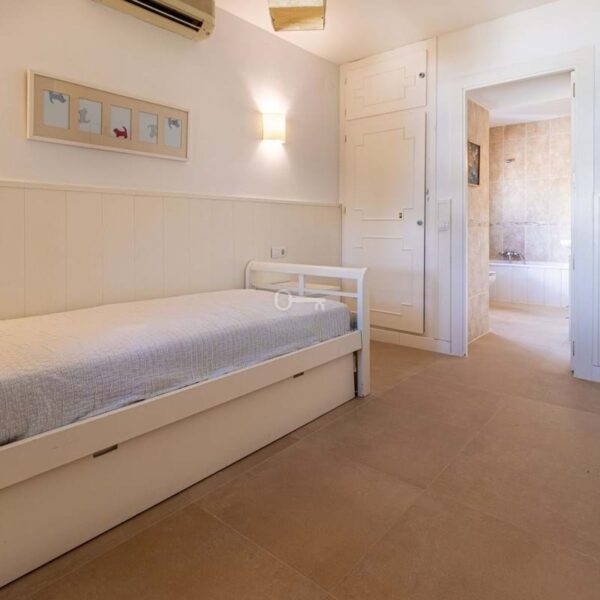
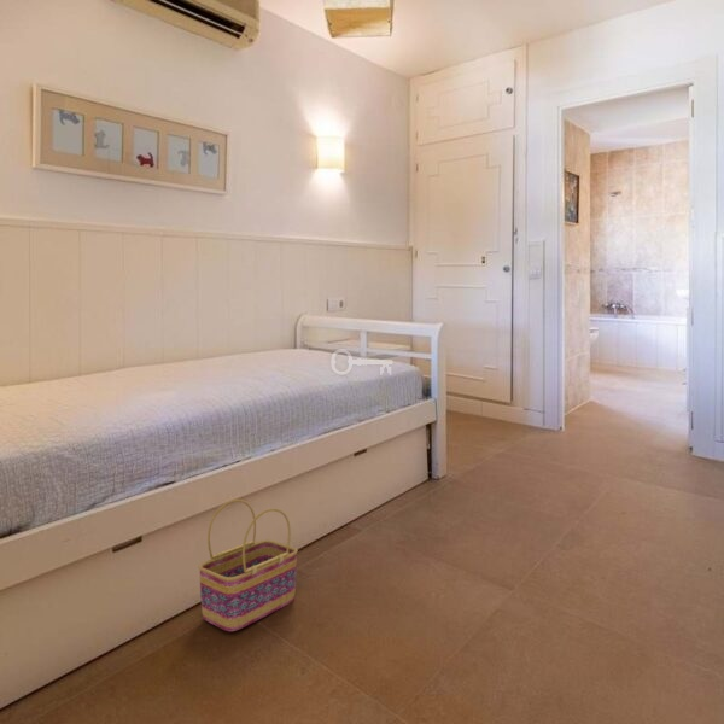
+ basket [198,498,299,632]
